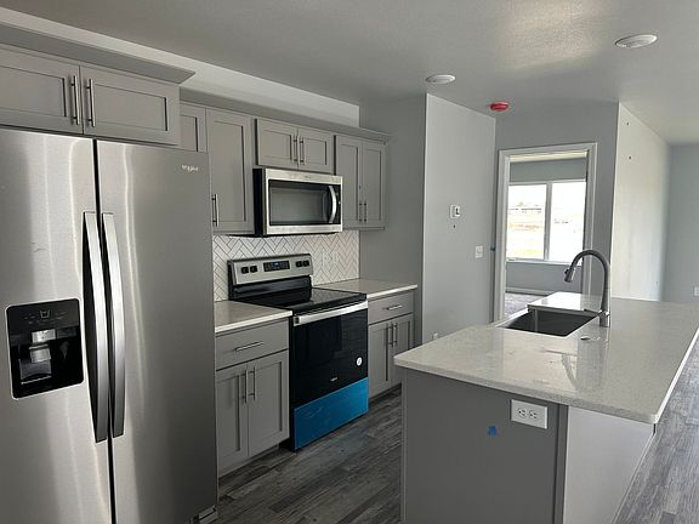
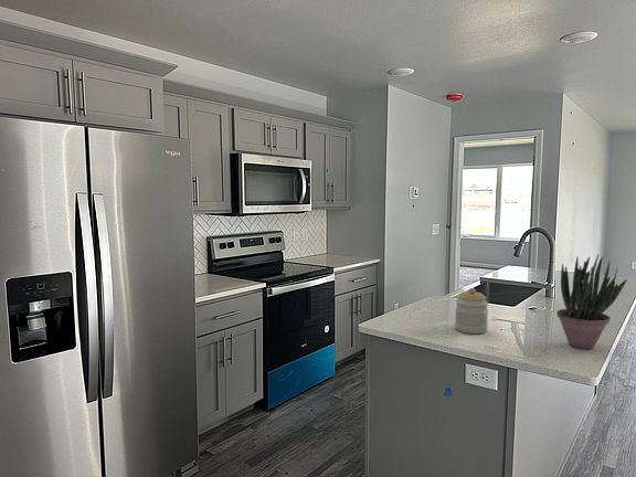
+ jar [454,287,489,335]
+ potted plant [555,254,628,350]
